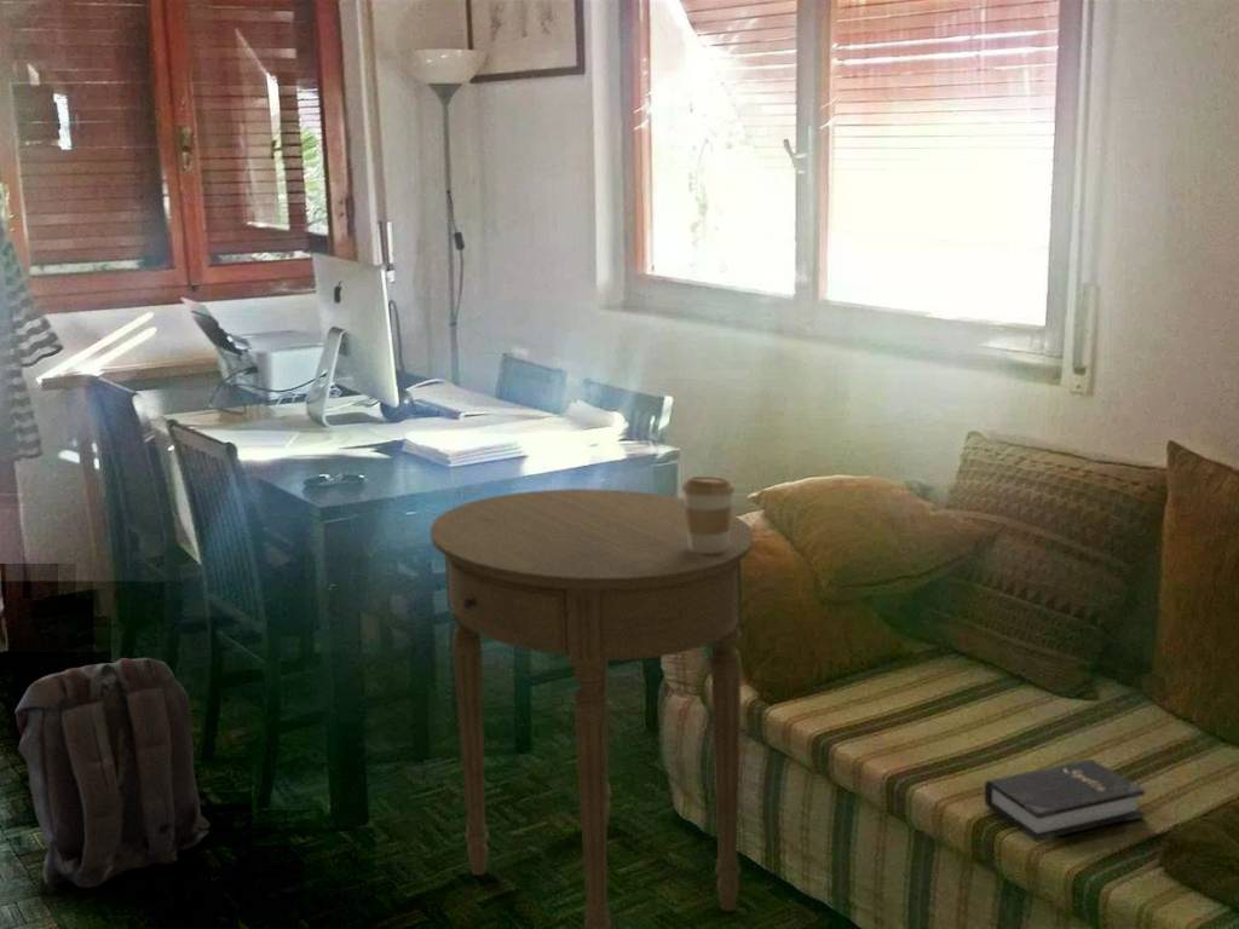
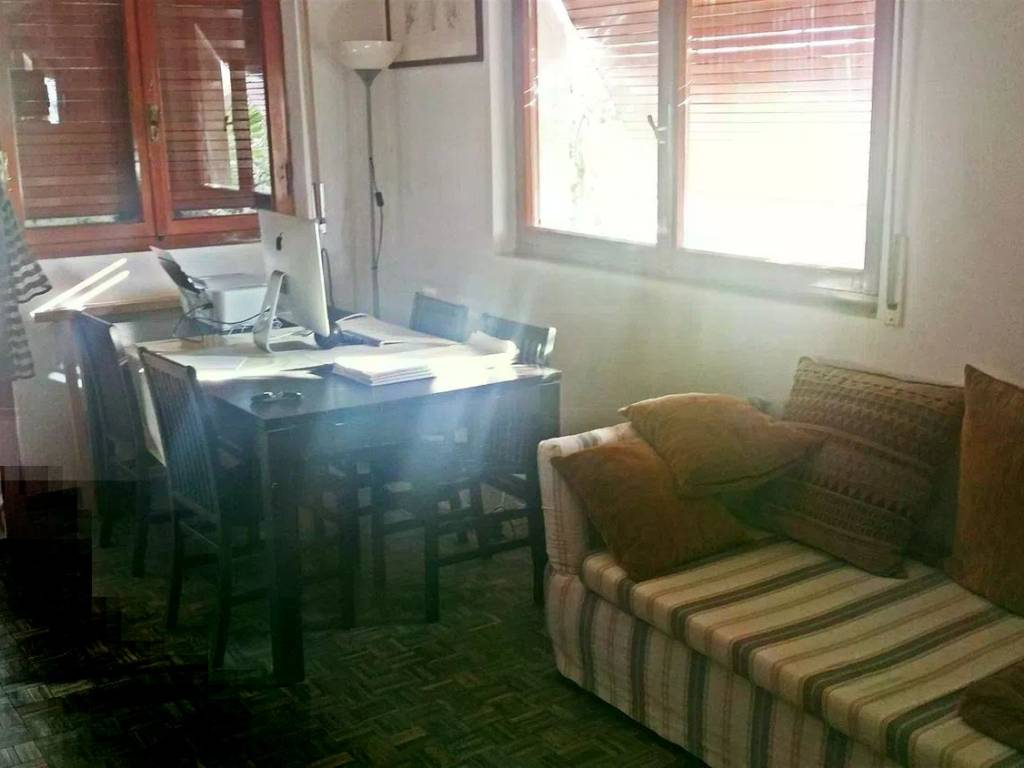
- side table [428,487,755,929]
- backpack [15,657,211,889]
- hardback book [984,758,1146,843]
- coffee cup [681,475,736,554]
